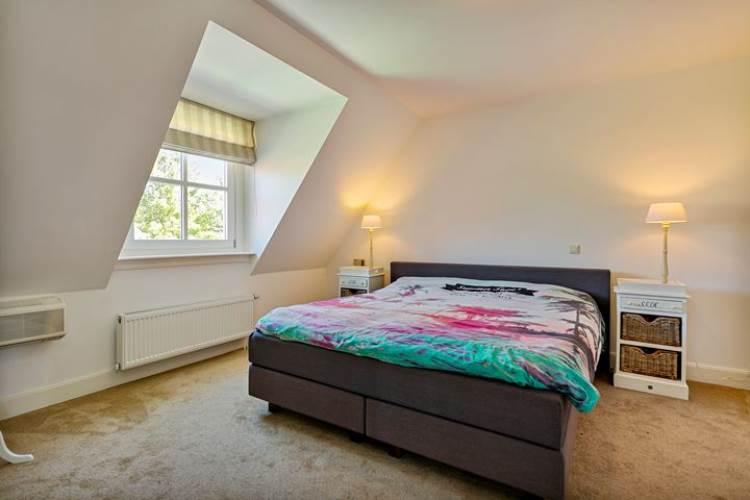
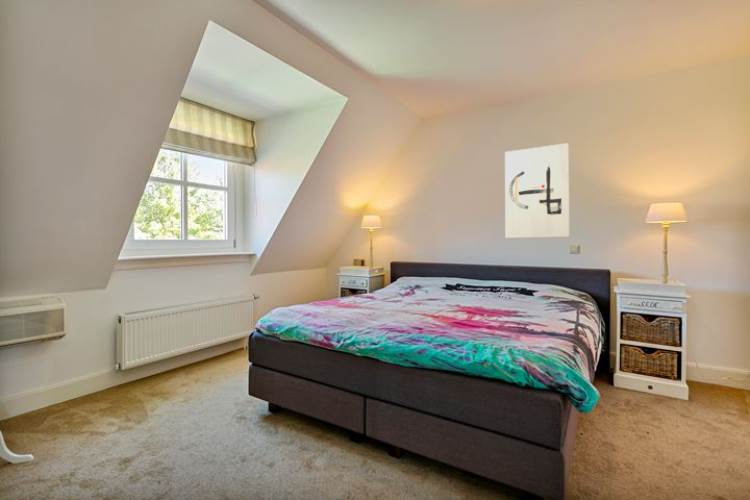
+ wall art [504,142,570,239]
